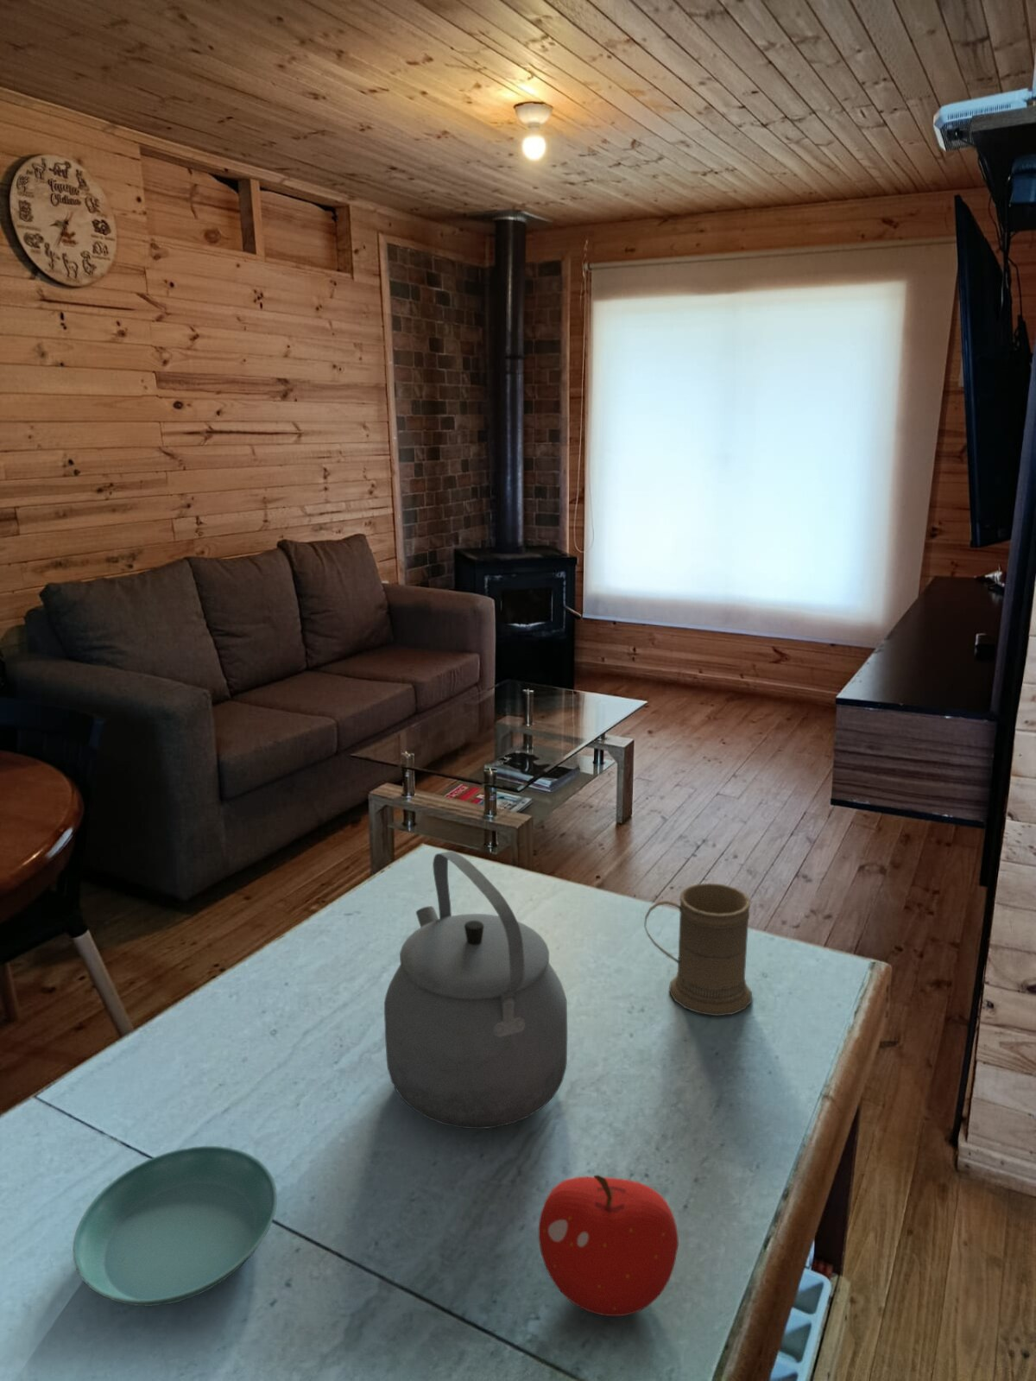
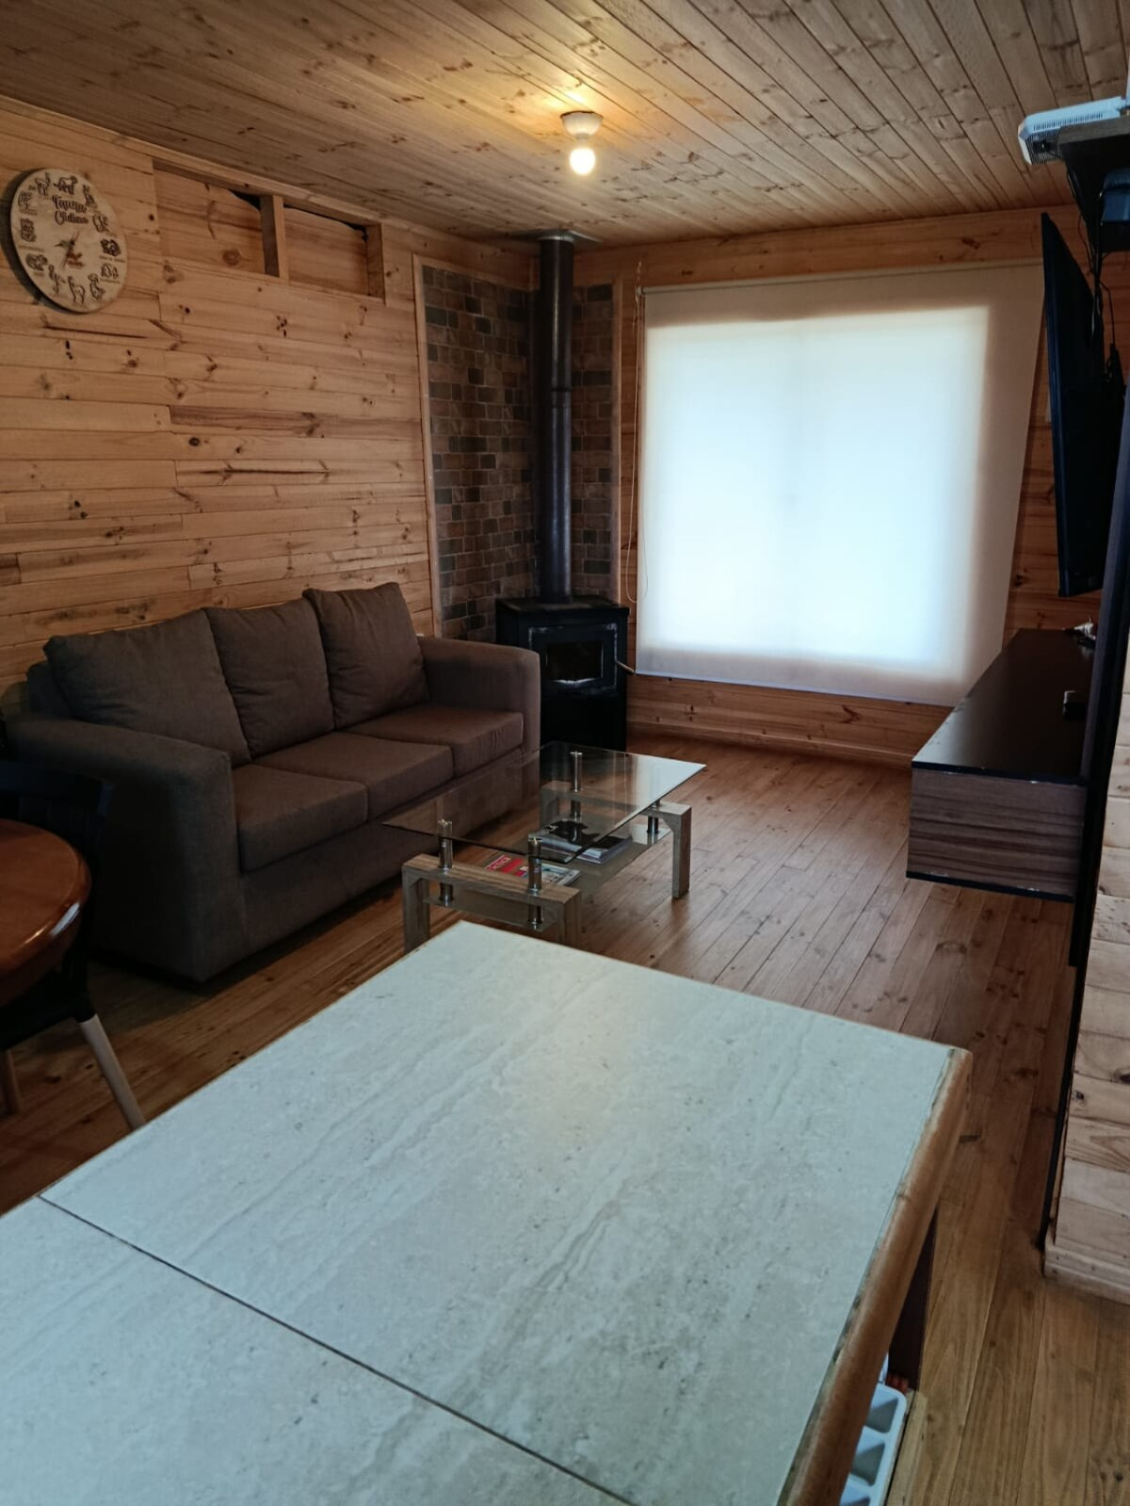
- tea kettle [383,850,568,1130]
- mug [643,881,753,1016]
- fruit [538,1174,679,1317]
- saucer [72,1145,278,1307]
